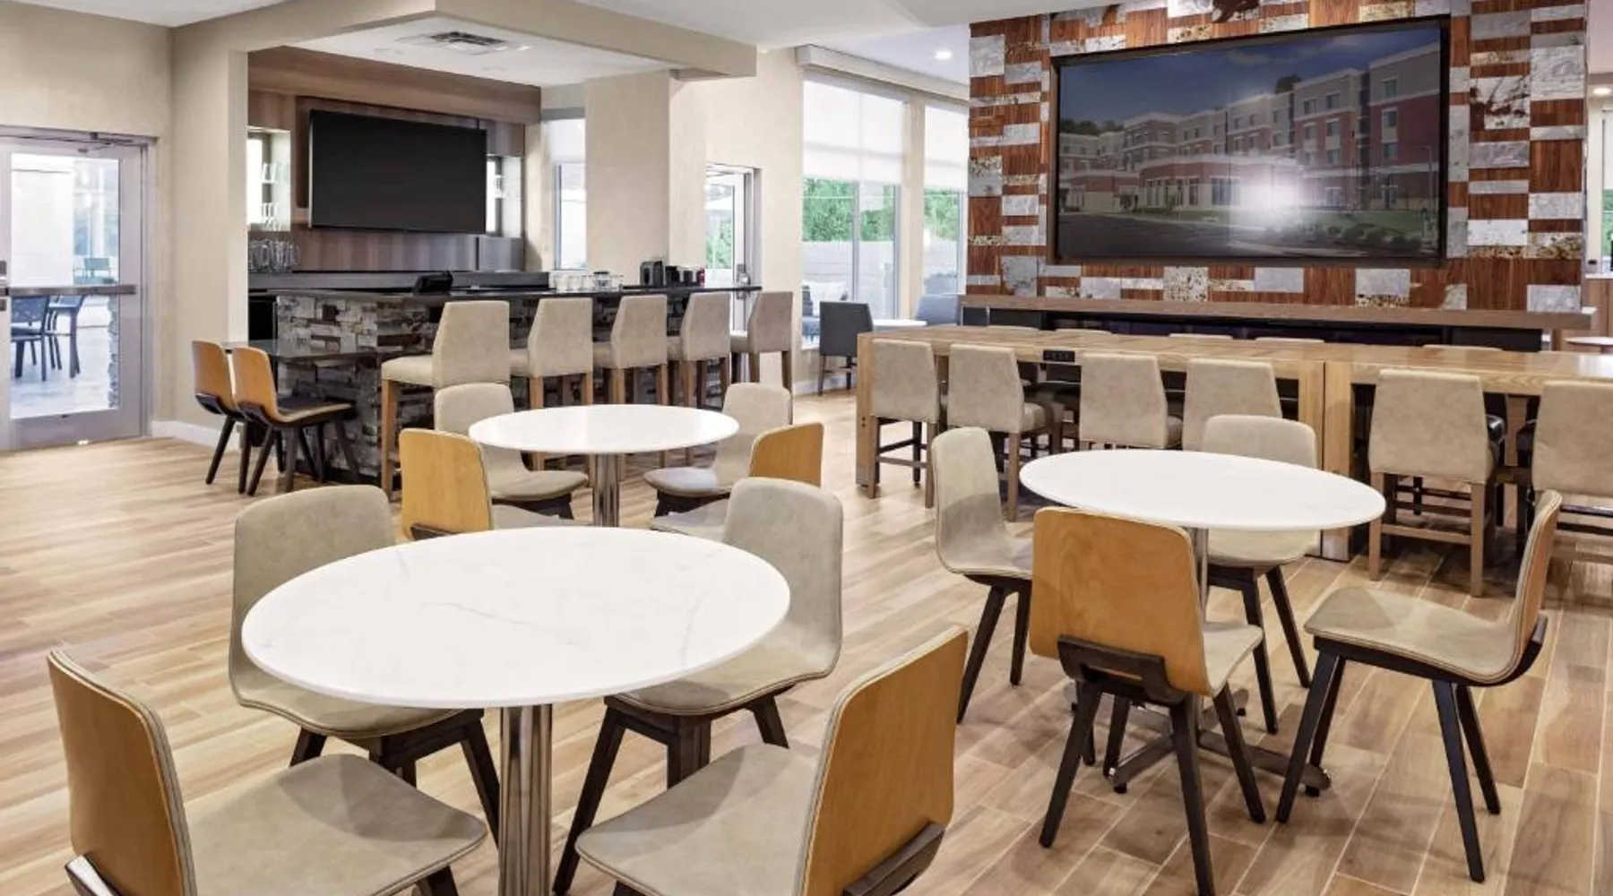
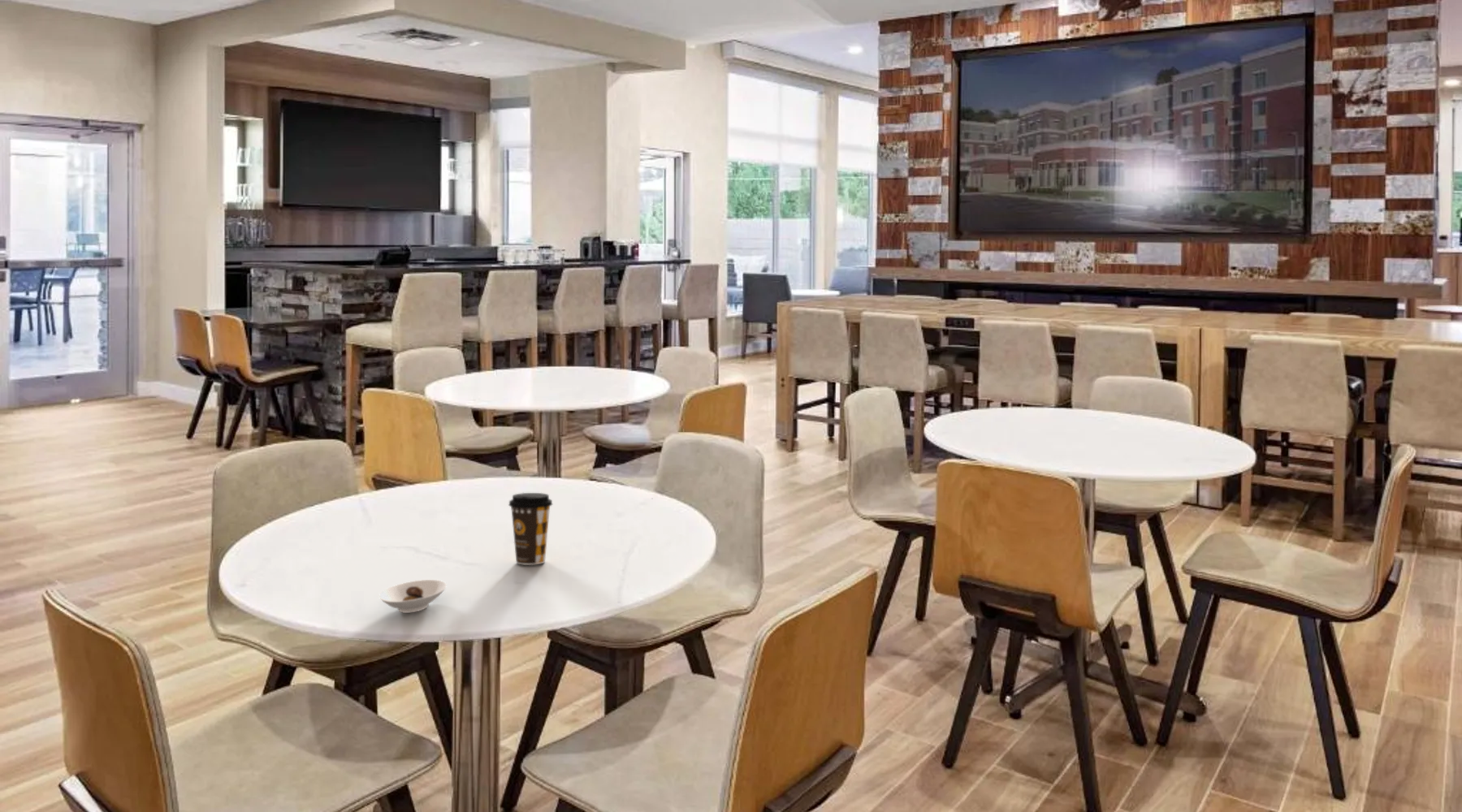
+ coffee cup [508,492,553,566]
+ saucer [378,579,448,614]
